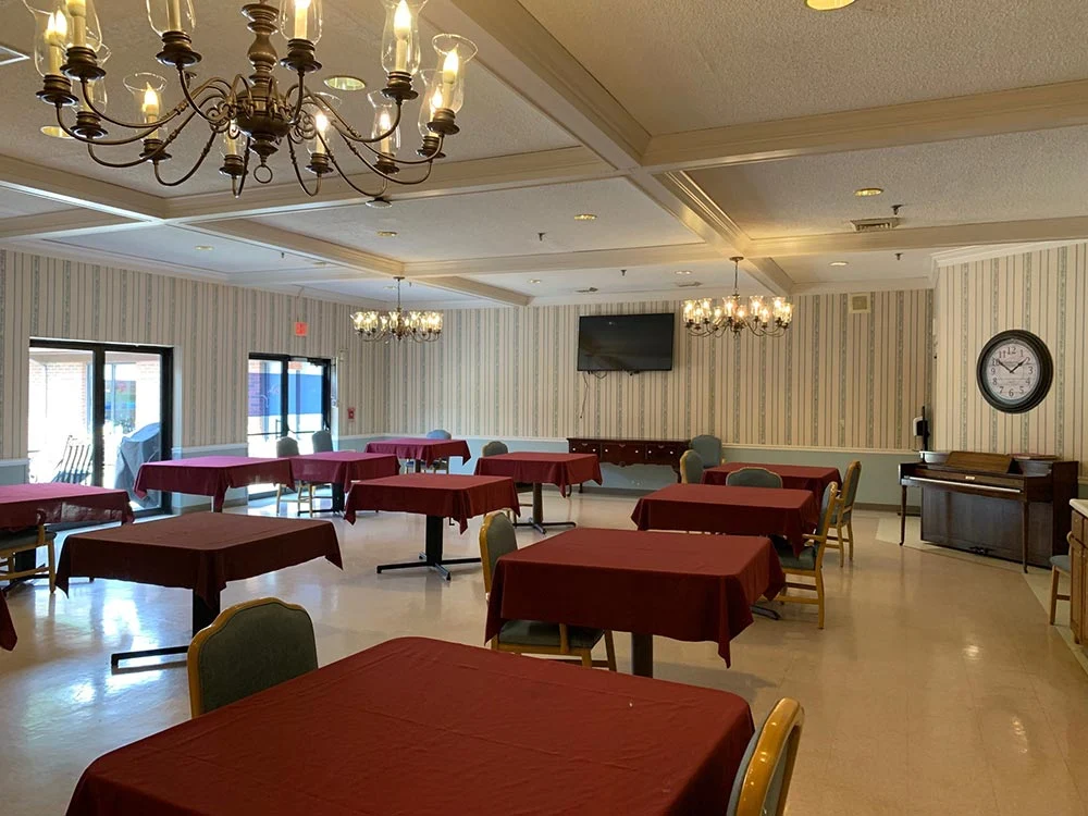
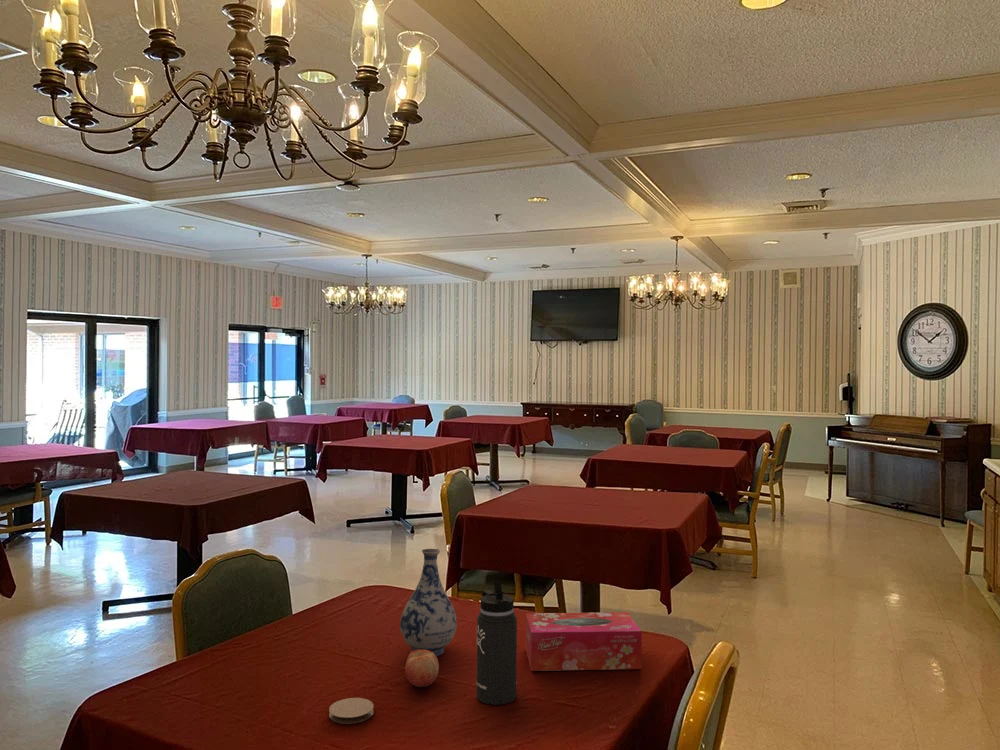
+ coaster [328,697,375,725]
+ vase [399,548,458,657]
+ fruit [404,650,440,688]
+ thermos bottle [475,578,518,706]
+ tissue box [525,611,642,672]
